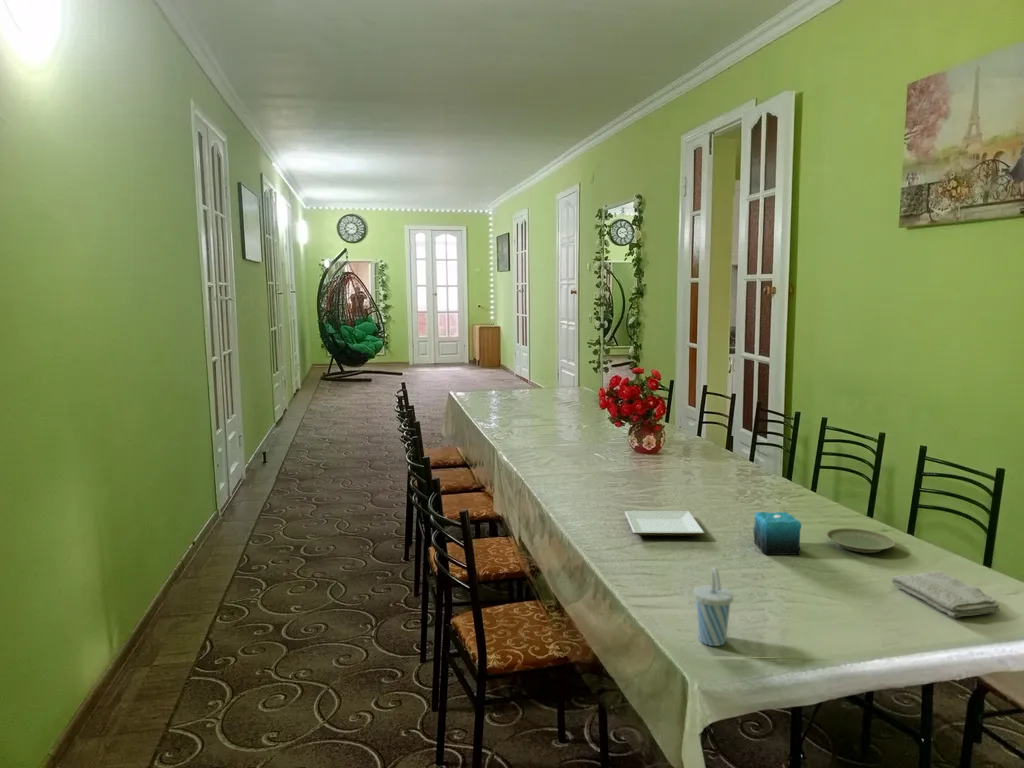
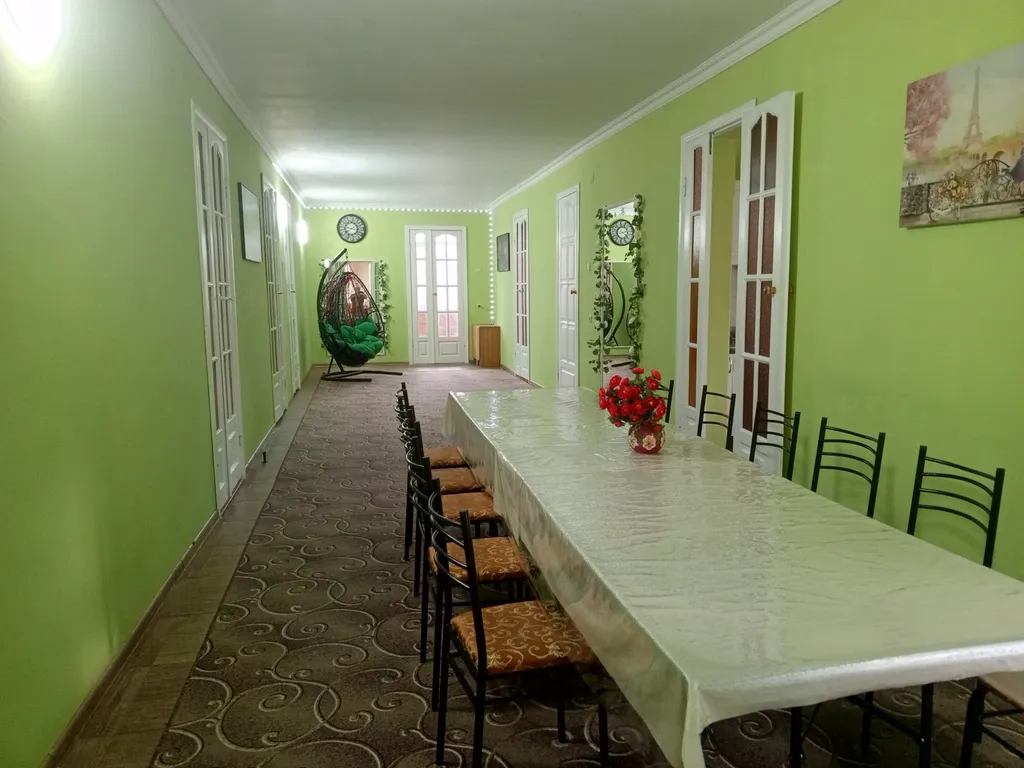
- candle [752,500,802,556]
- plate [624,510,705,537]
- plate [825,527,896,554]
- cup [693,566,734,647]
- washcloth [891,570,1001,619]
